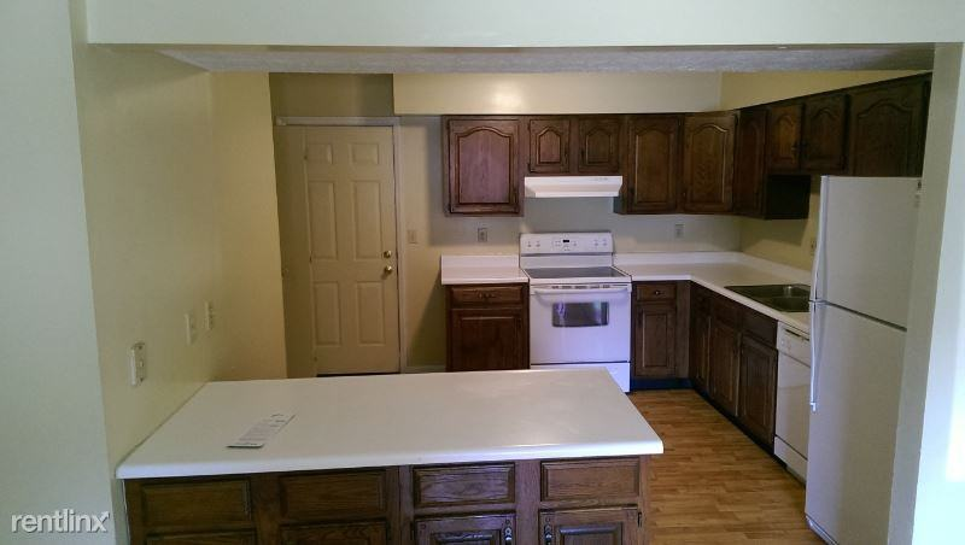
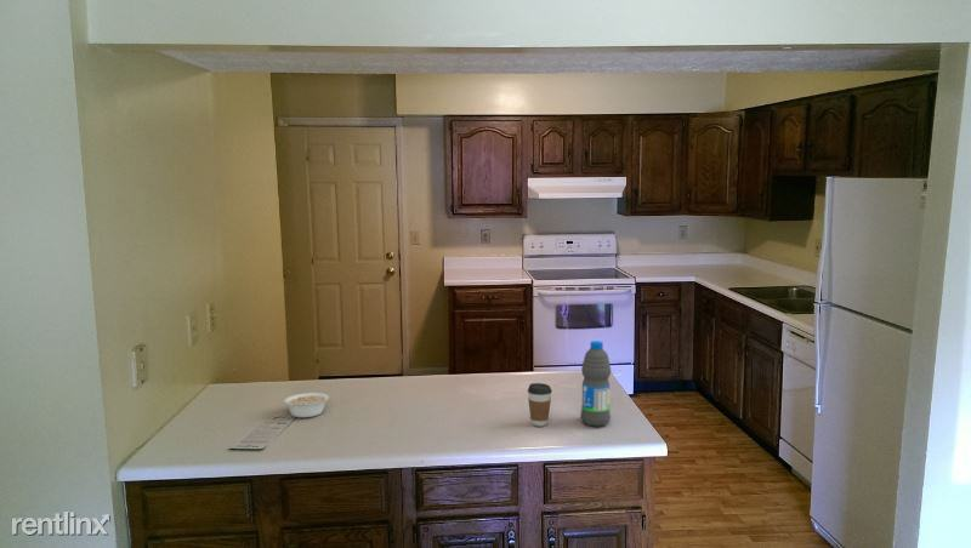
+ legume [283,392,331,418]
+ coffee cup [527,382,553,428]
+ water bottle [579,339,612,428]
